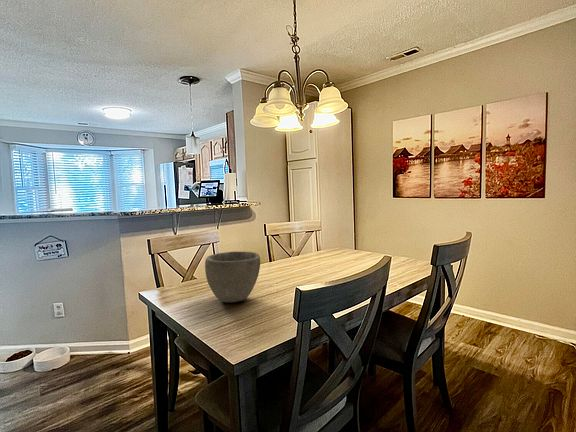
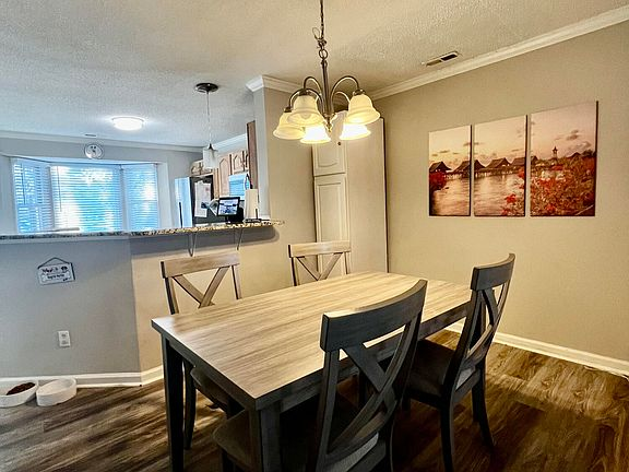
- bowl [204,251,261,304]
